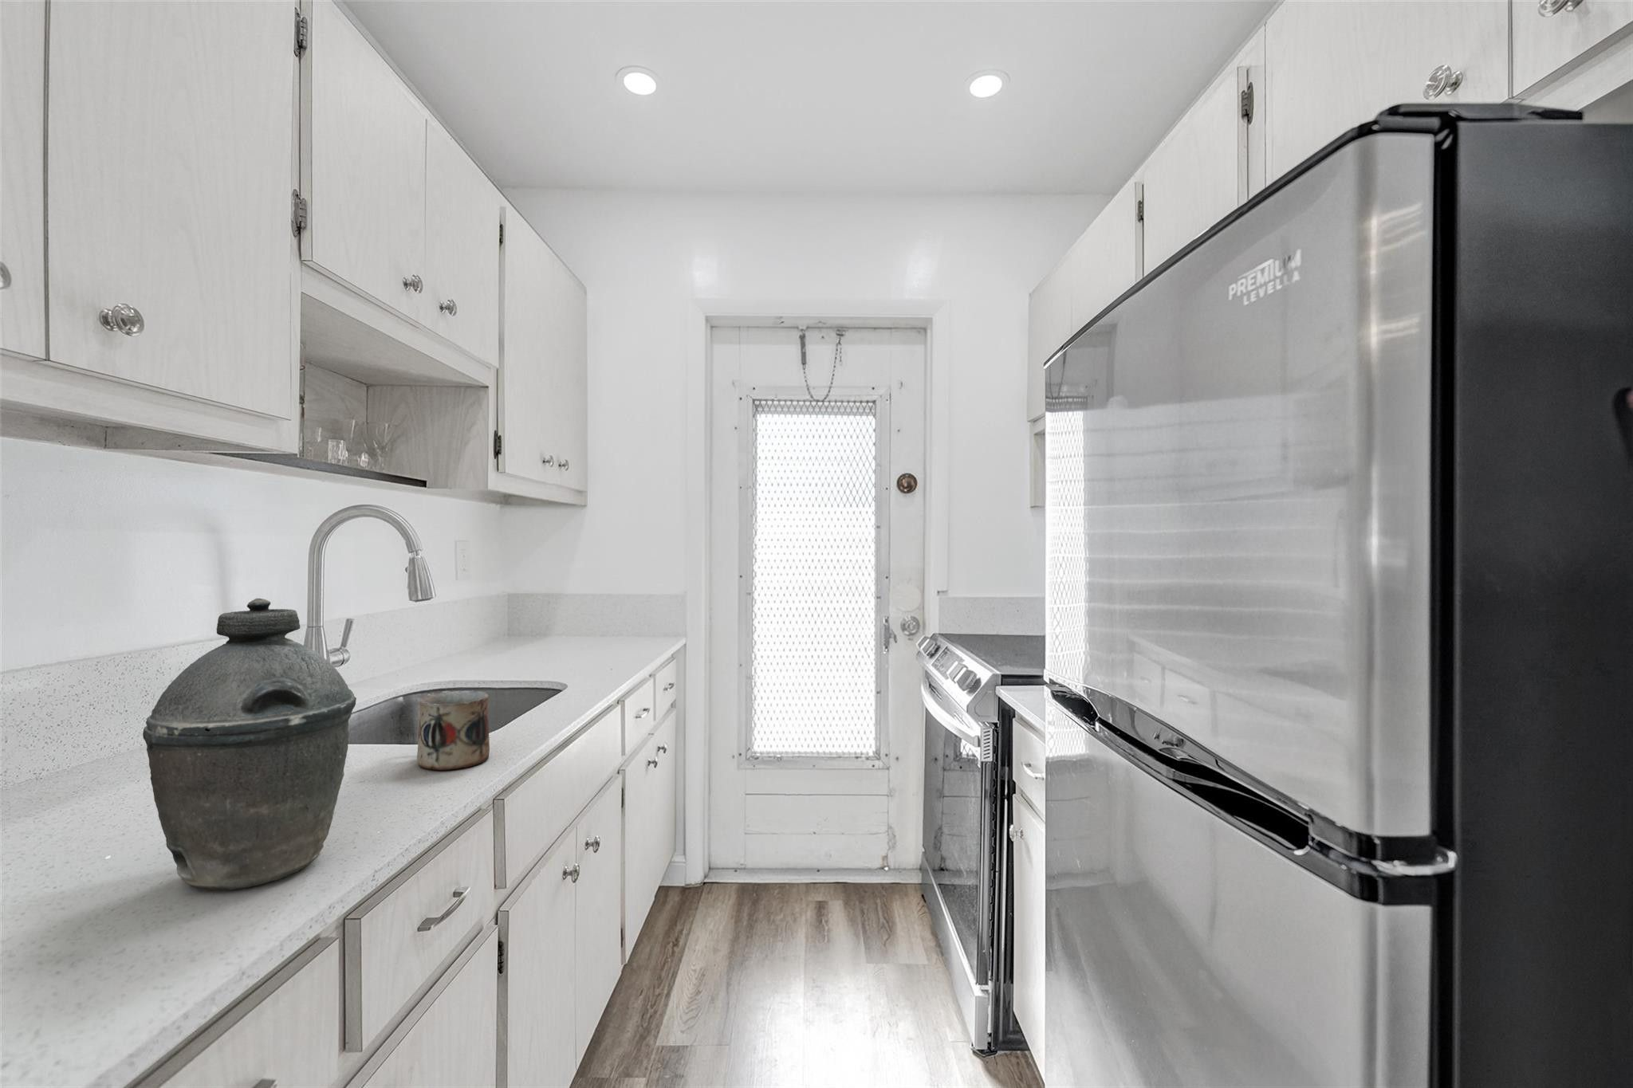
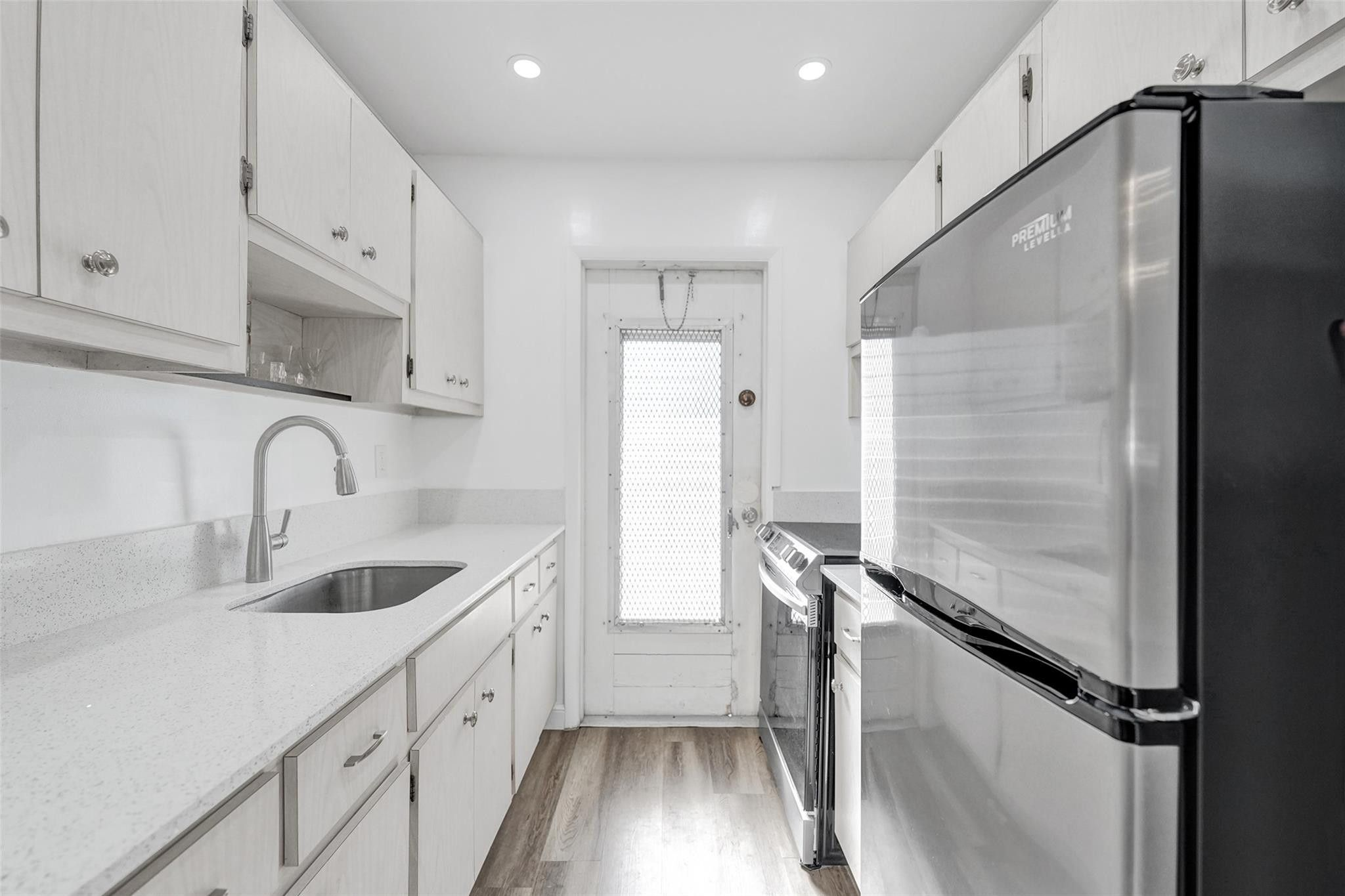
- mug [416,690,491,771]
- kettle [142,597,357,891]
